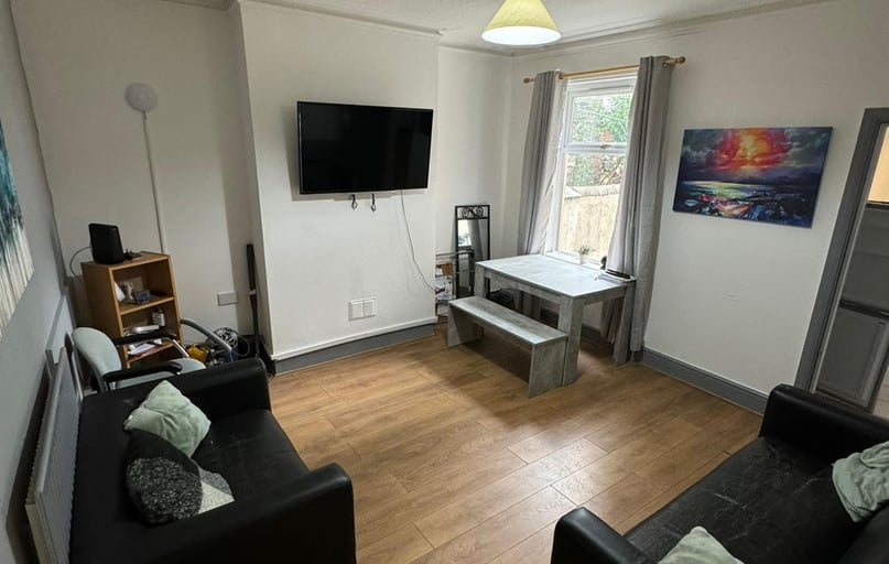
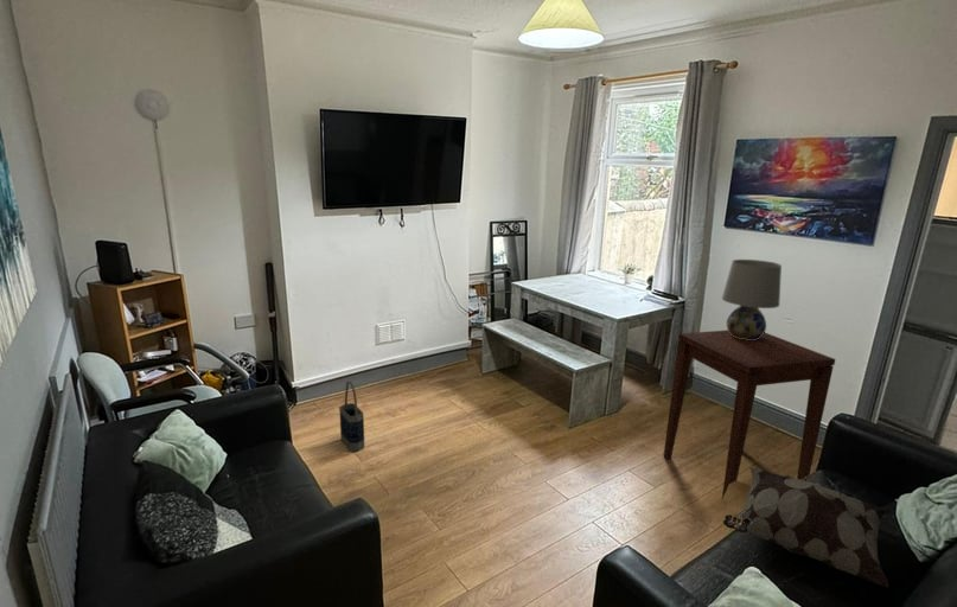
+ side table [662,330,836,503]
+ bag [338,381,365,453]
+ decorative pillow [722,466,889,588]
+ table lamp [721,258,783,340]
